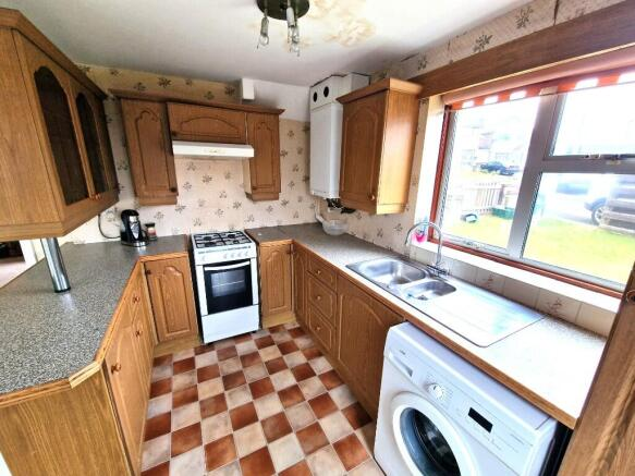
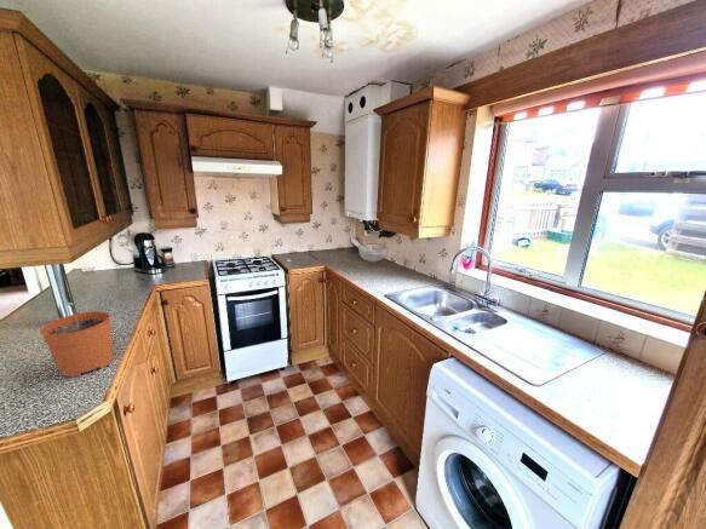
+ plant pot [39,301,114,378]
